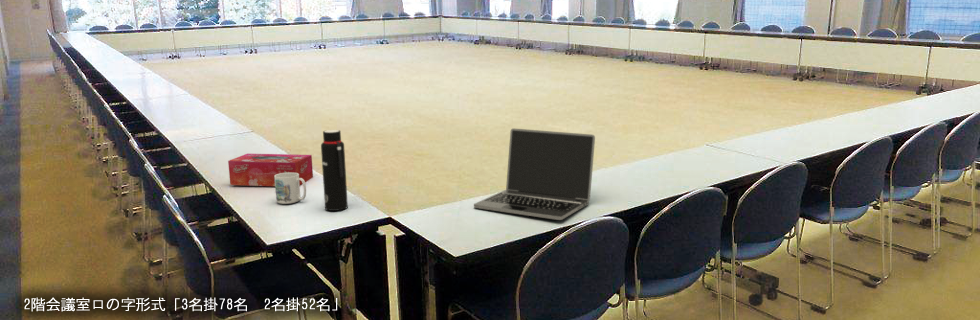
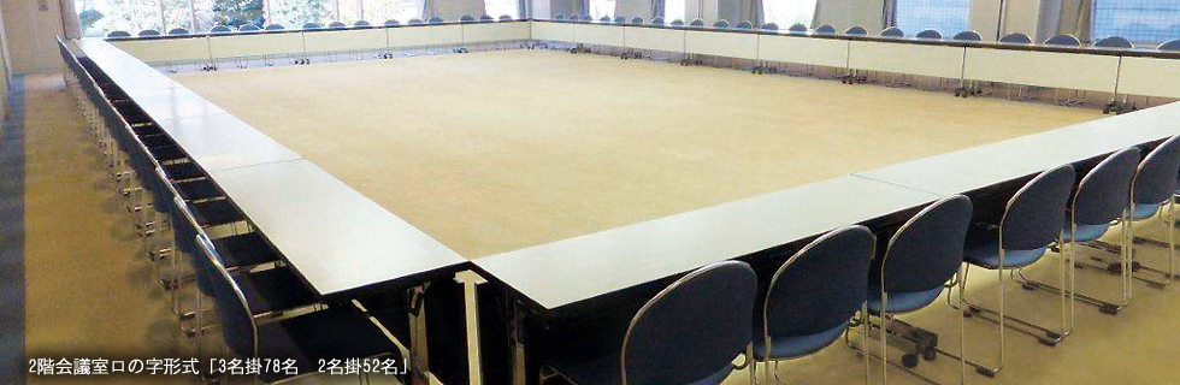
- mug [274,173,307,205]
- tissue box [227,153,314,187]
- laptop [473,127,596,221]
- water bottle [320,129,349,212]
